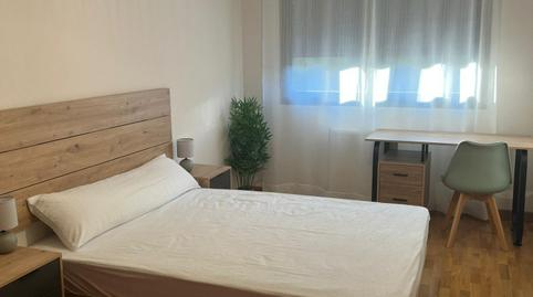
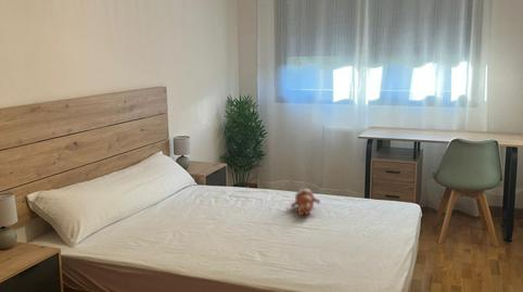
+ teddy bear [290,188,321,216]
